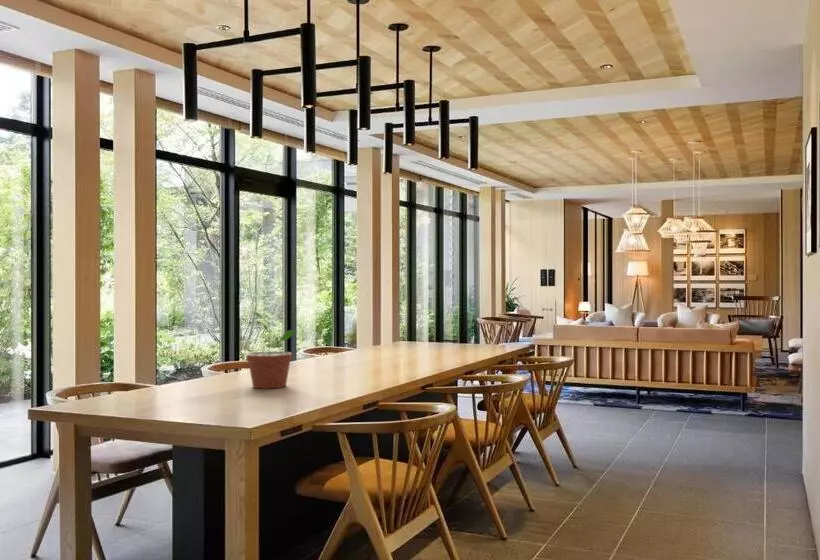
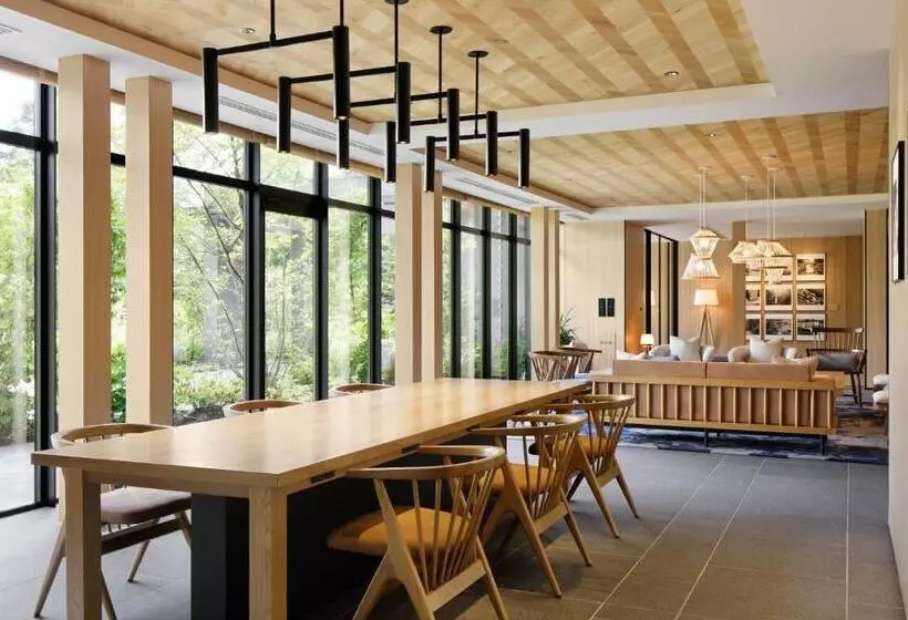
- potted plant [246,310,299,390]
